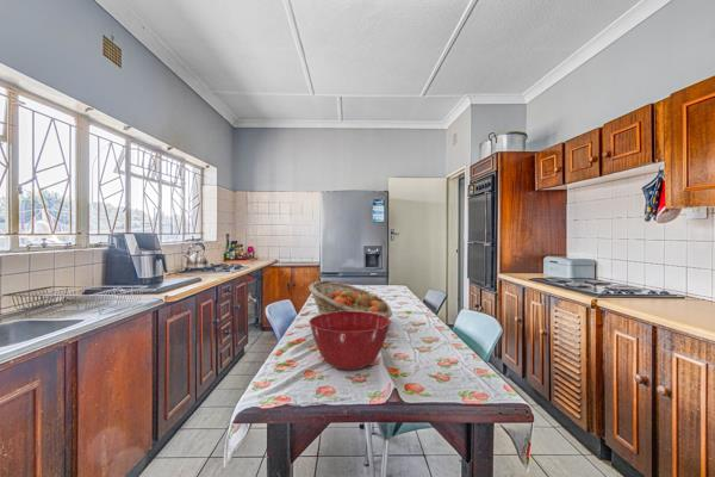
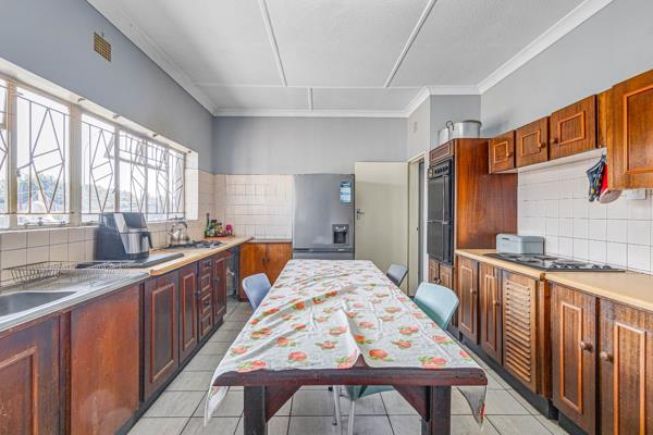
- mixing bowl [307,311,392,371]
- fruit basket [307,279,393,318]
